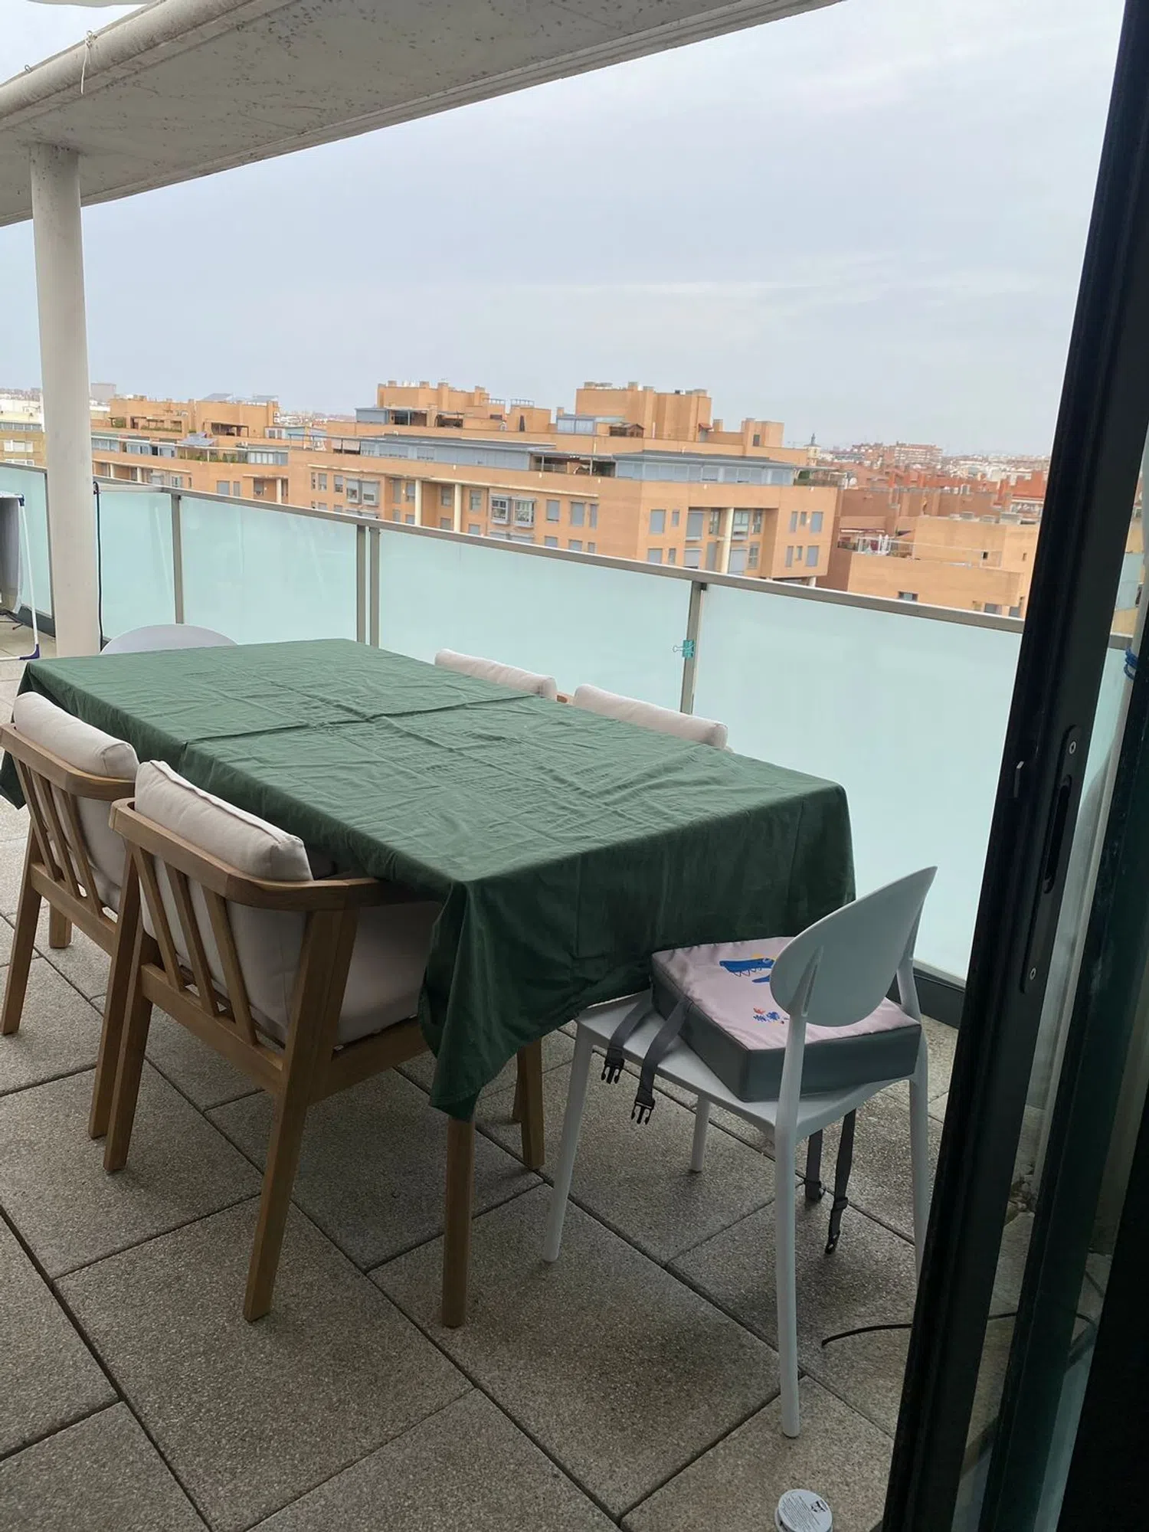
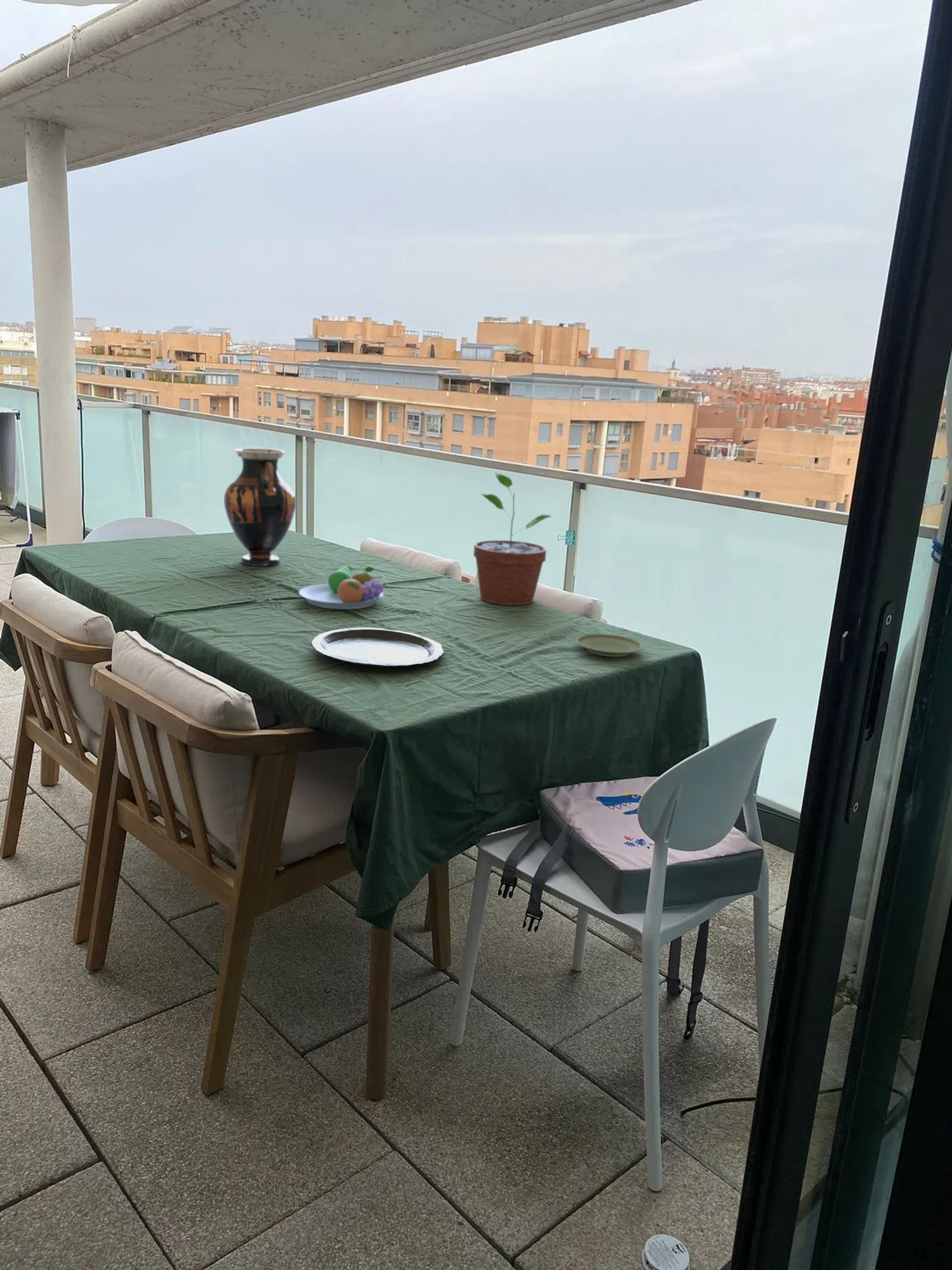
+ fruit bowl [298,565,385,610]
+ plate [310,627,444,668]
+ potted plant [473,472,552,606]
+ plate [576,633,643,657]
+ vase [223,447,296,566]
